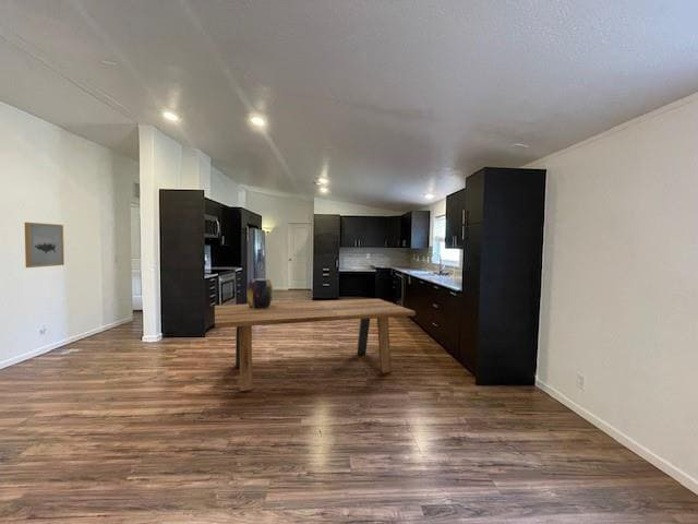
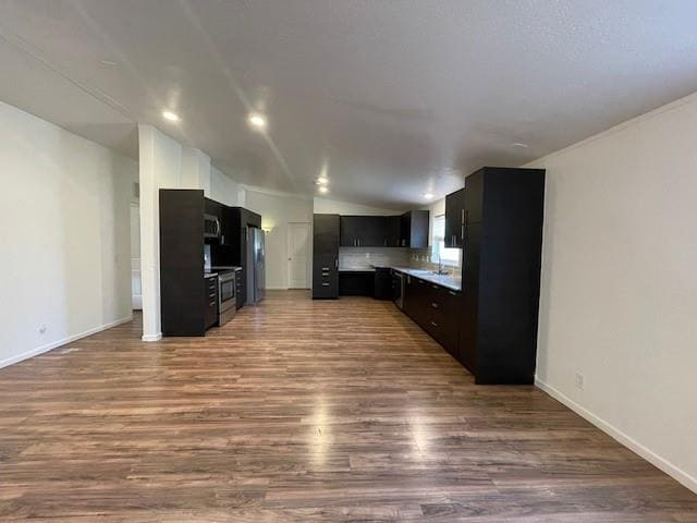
- dining table [214,298,417,392]
- wall art [24,222,65,269]
- decorative urn [245,277,274,309]
